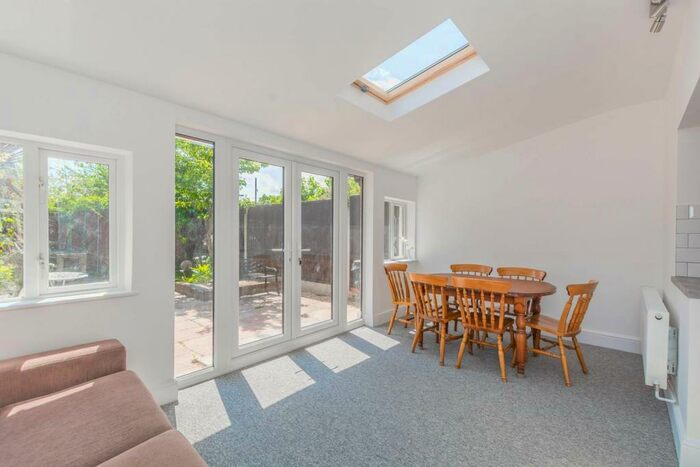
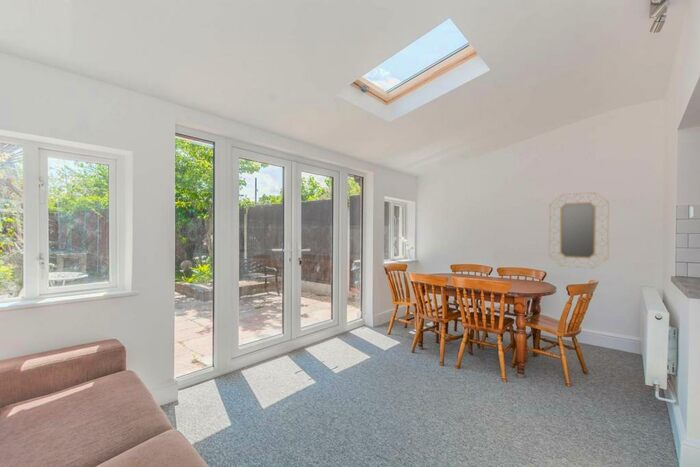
+ home mirror [548,191,610,269]
